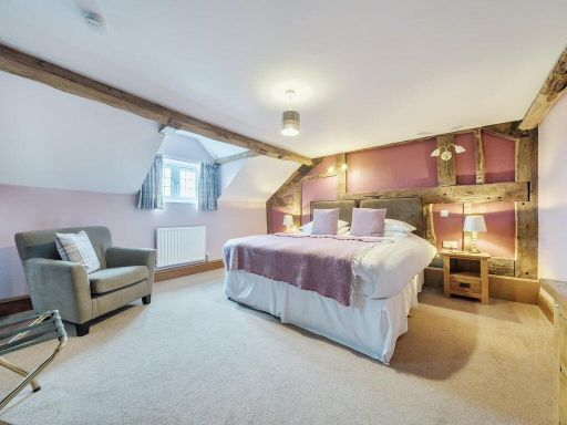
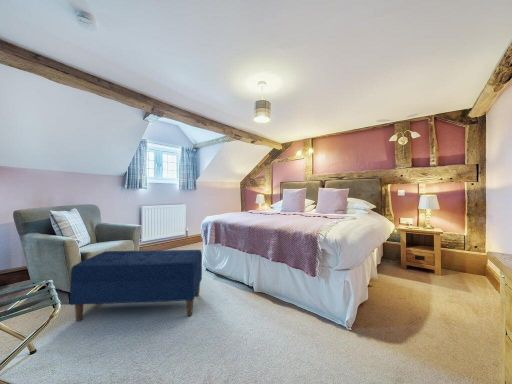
+ bench [69,249,203,322]
